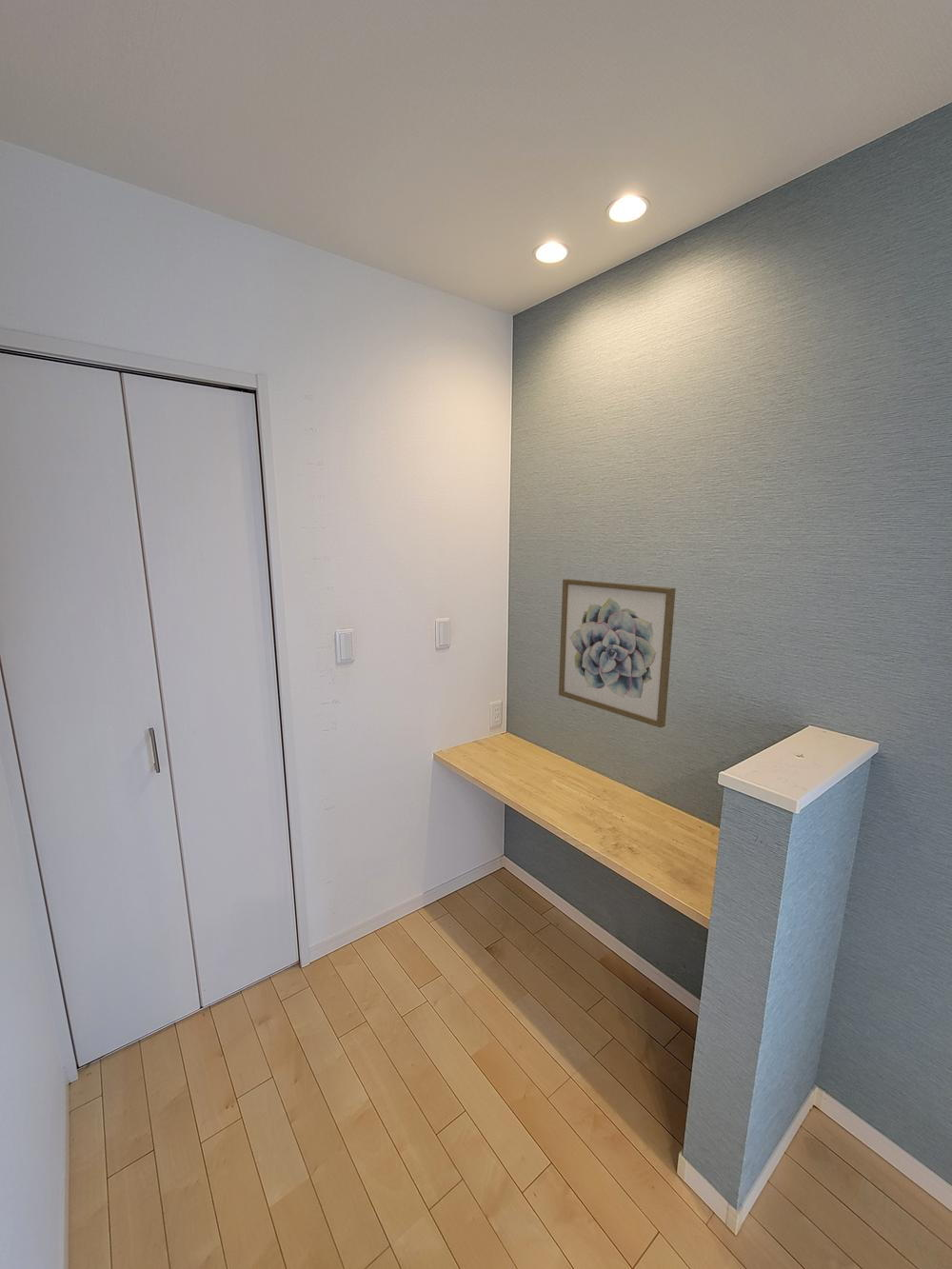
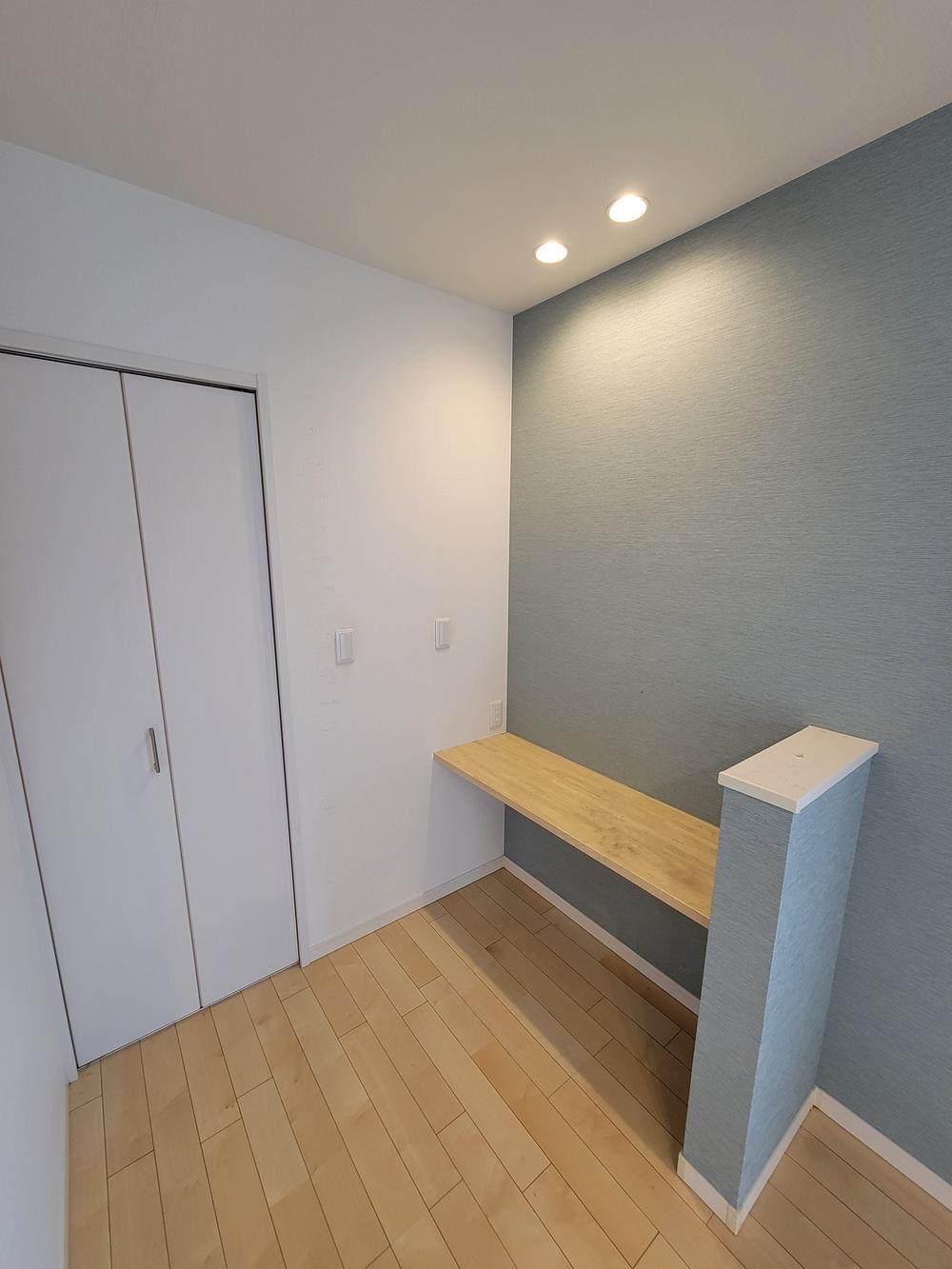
- wall art [558,578,677,728]
